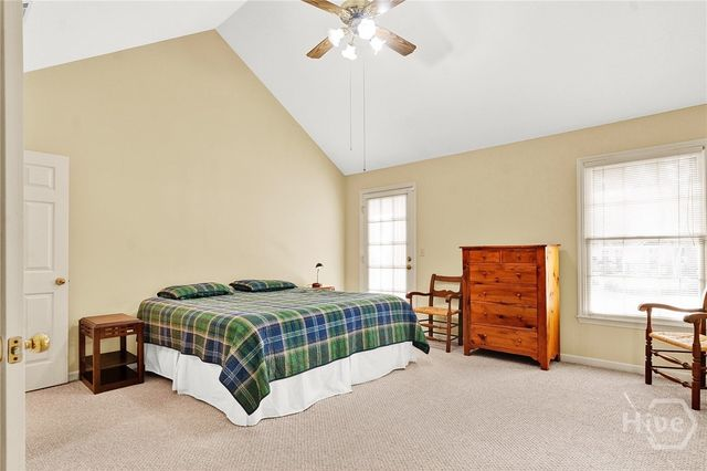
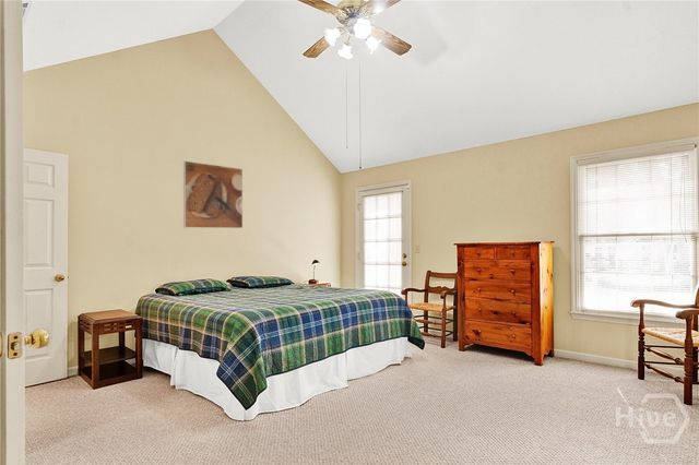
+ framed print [182,160,244,229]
